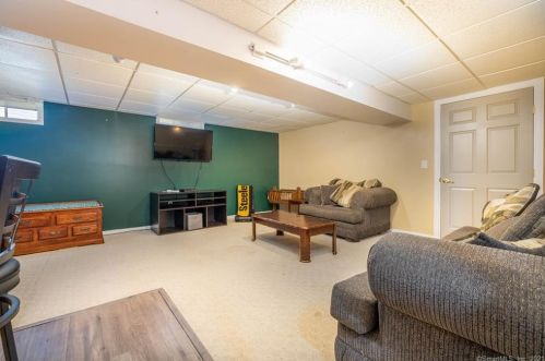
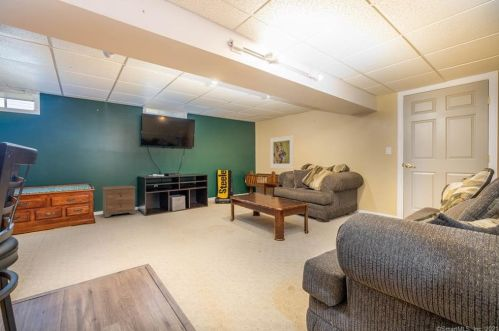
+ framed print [269,134,295,169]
+ nightstand [101,185,137,218]
